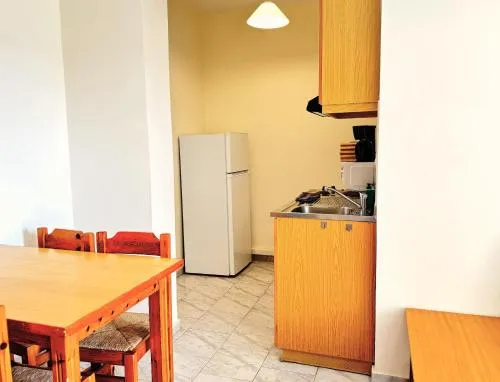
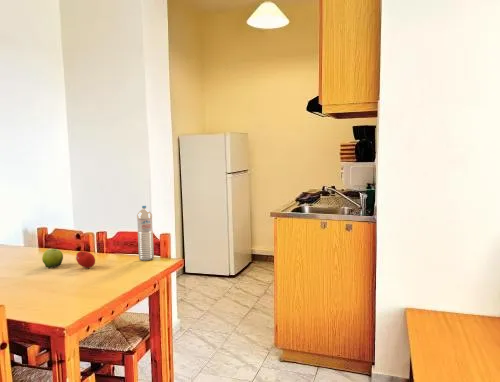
+ fruit [75,250,96,269]
+ fruit [41,248,64,269]
+ water bottle [136,205,155,261]
